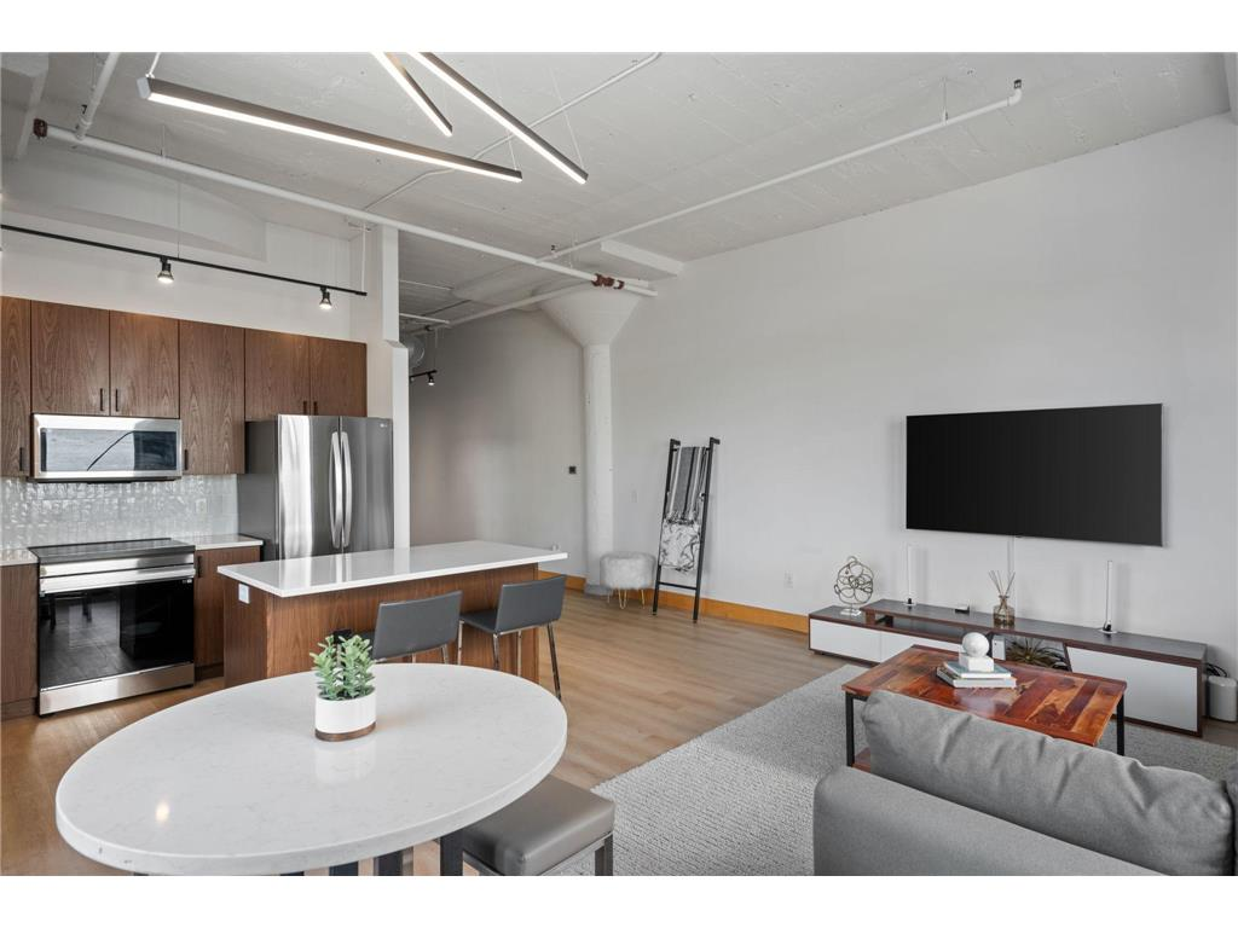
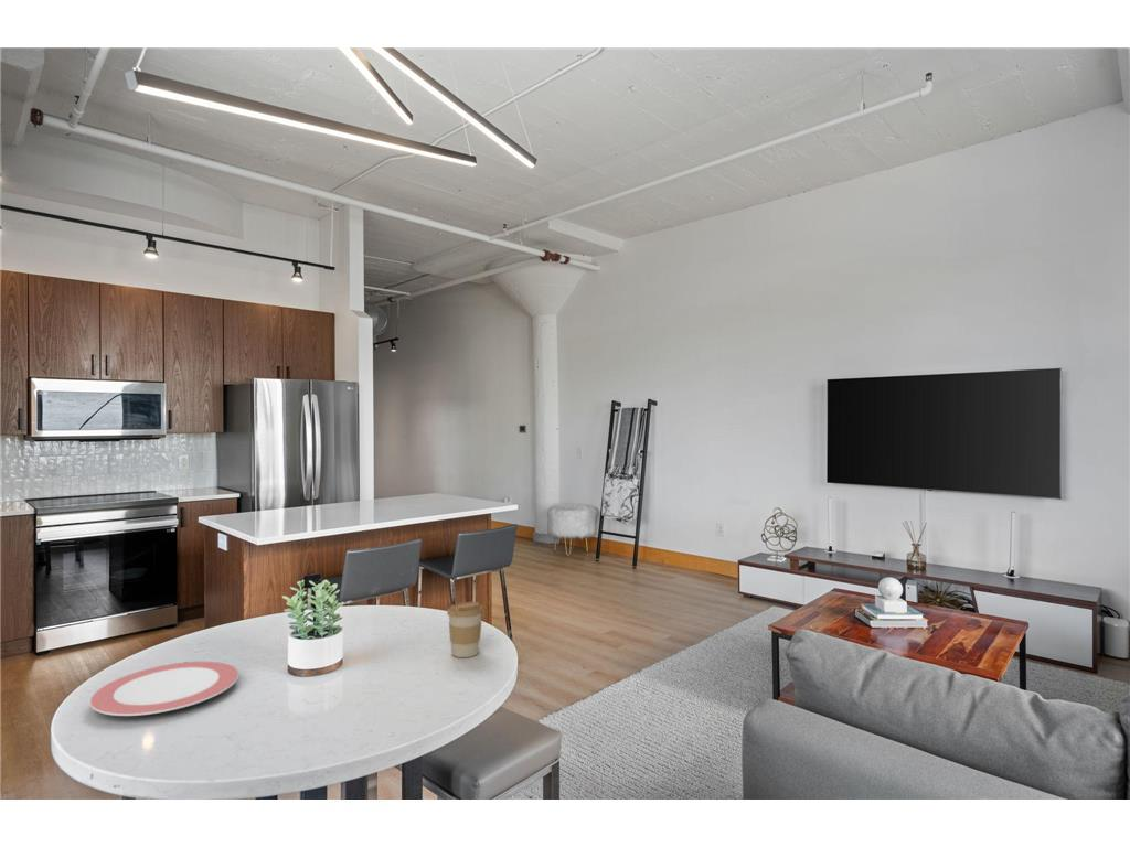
+ plate [88,661,239,717]
+ coffee cup [446,601,484,658]
